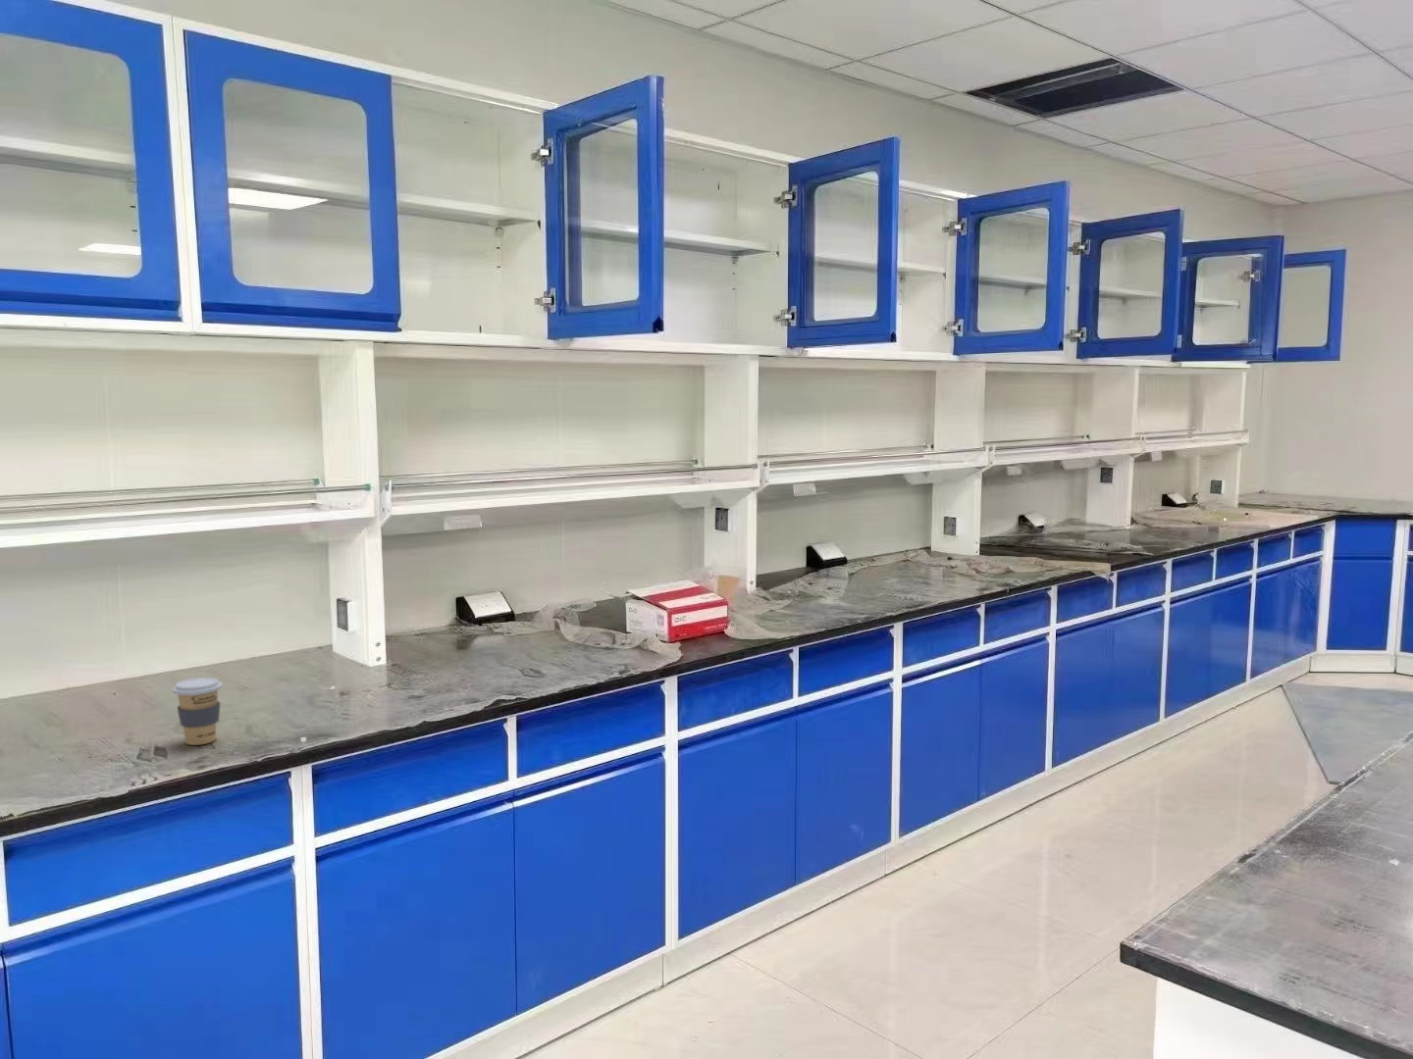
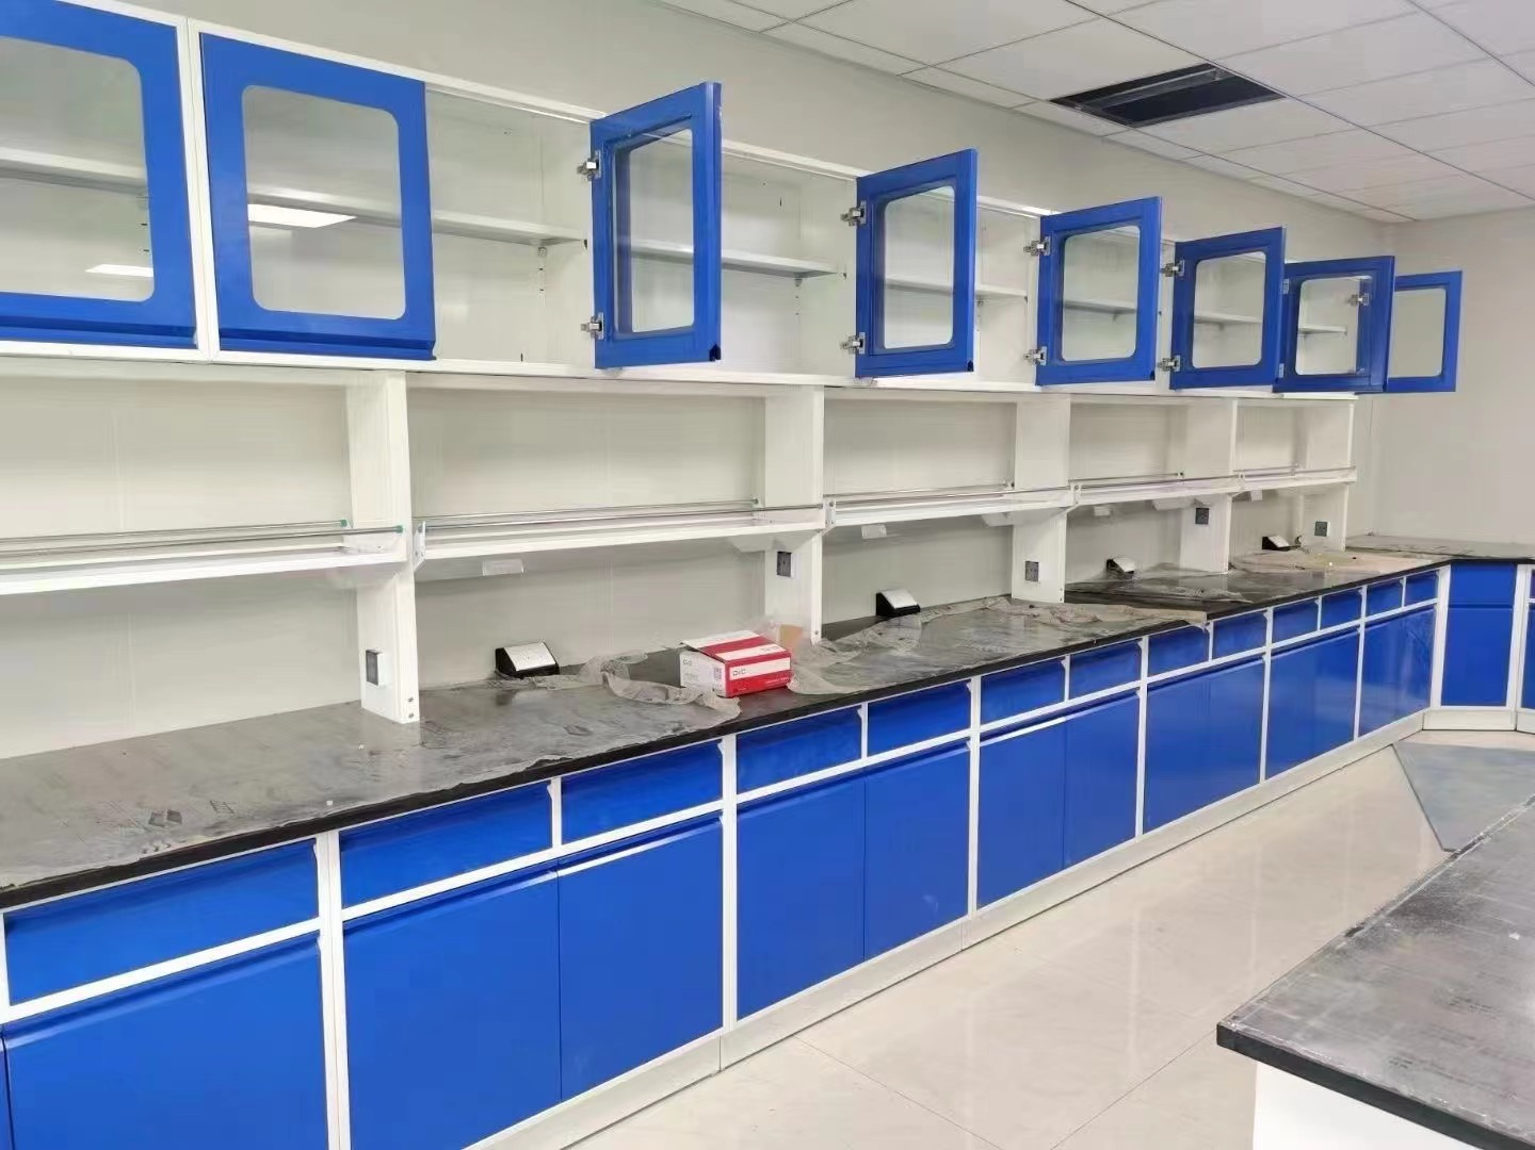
- coffee cup [171,676,223,746]
